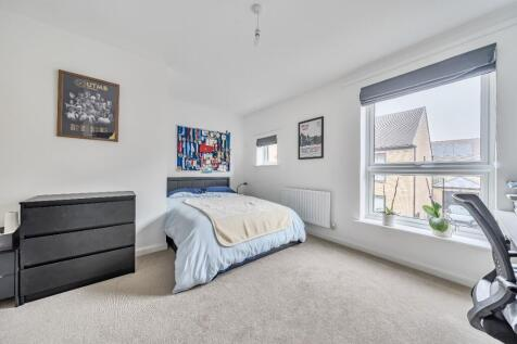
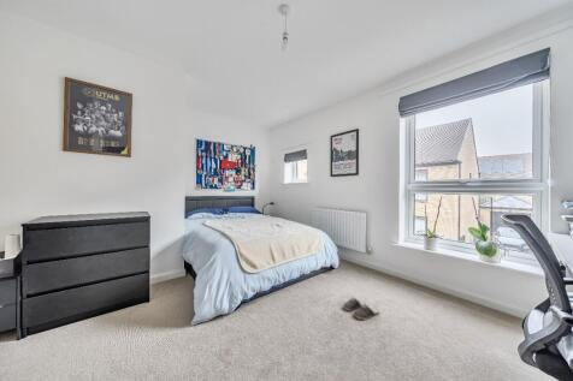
+ slipper [342,296,380,321]
